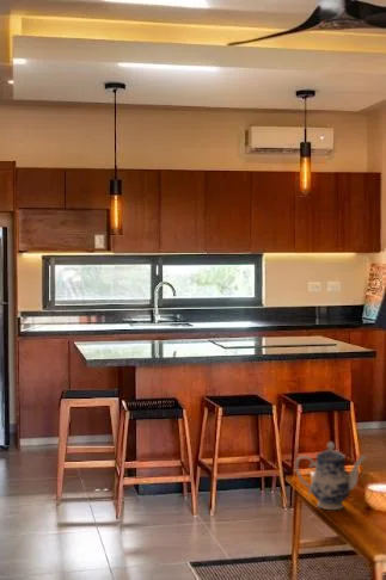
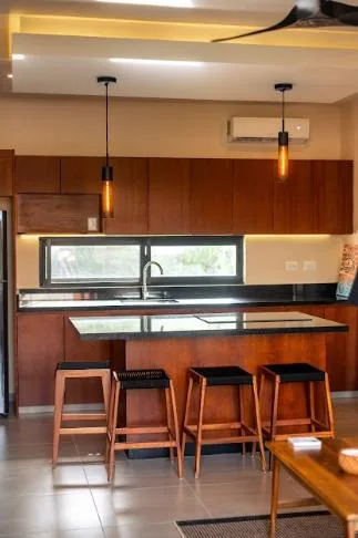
- teapot [294,442,368,511]
